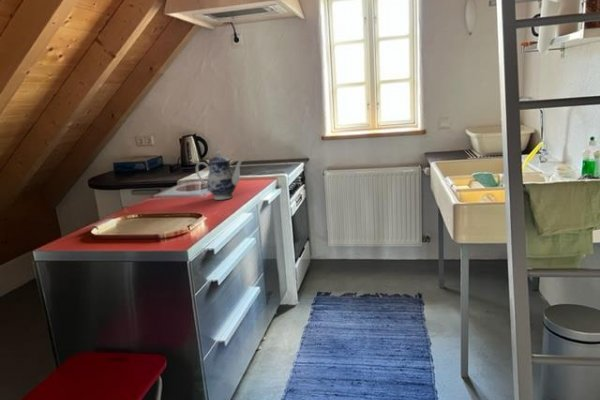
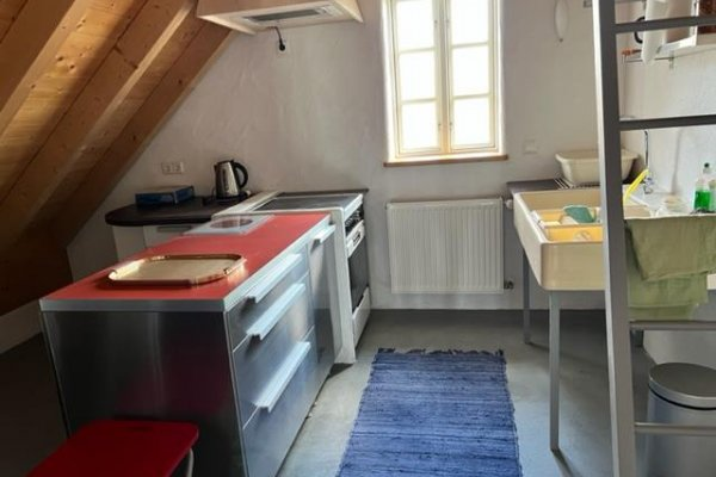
- teapot [195,149,245,201]
